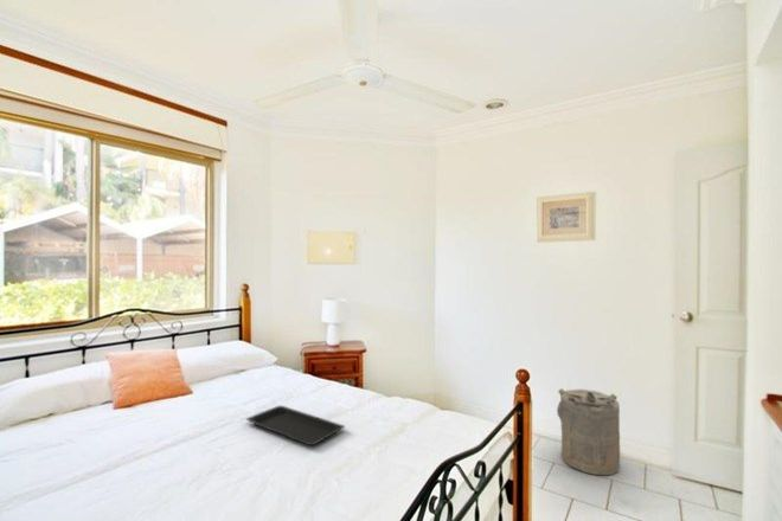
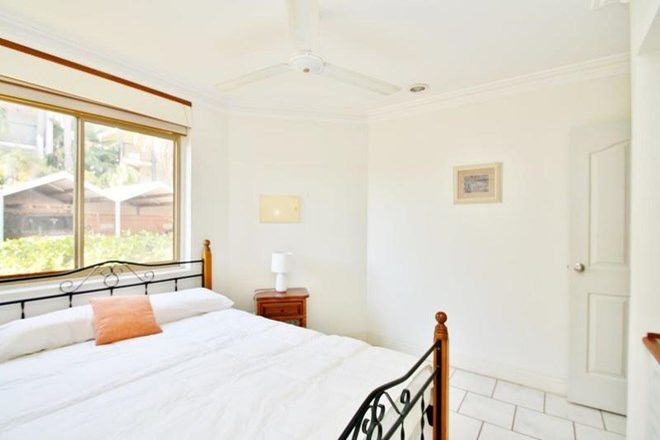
- serving tray [245,405,346,446]
- laundry hamper [556,387,621,476]
